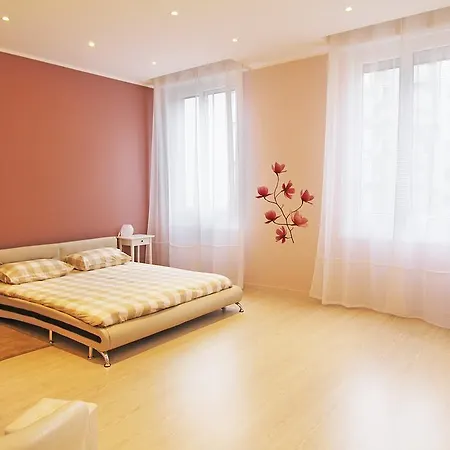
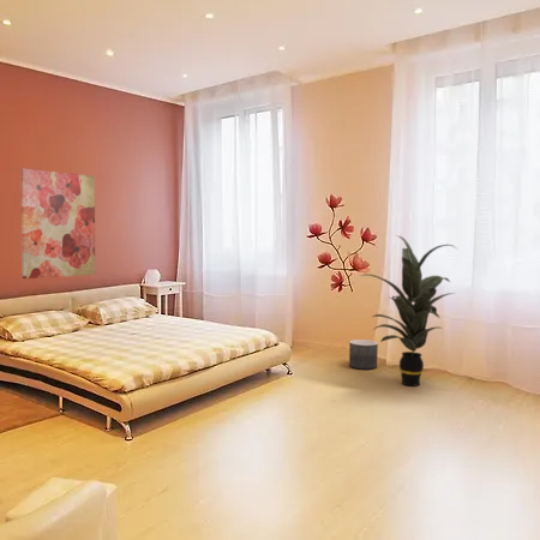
+ planter [348,338,379,371]
+ indoor plant [359,234,457,388]
+ wall art [19,167,96,280]
